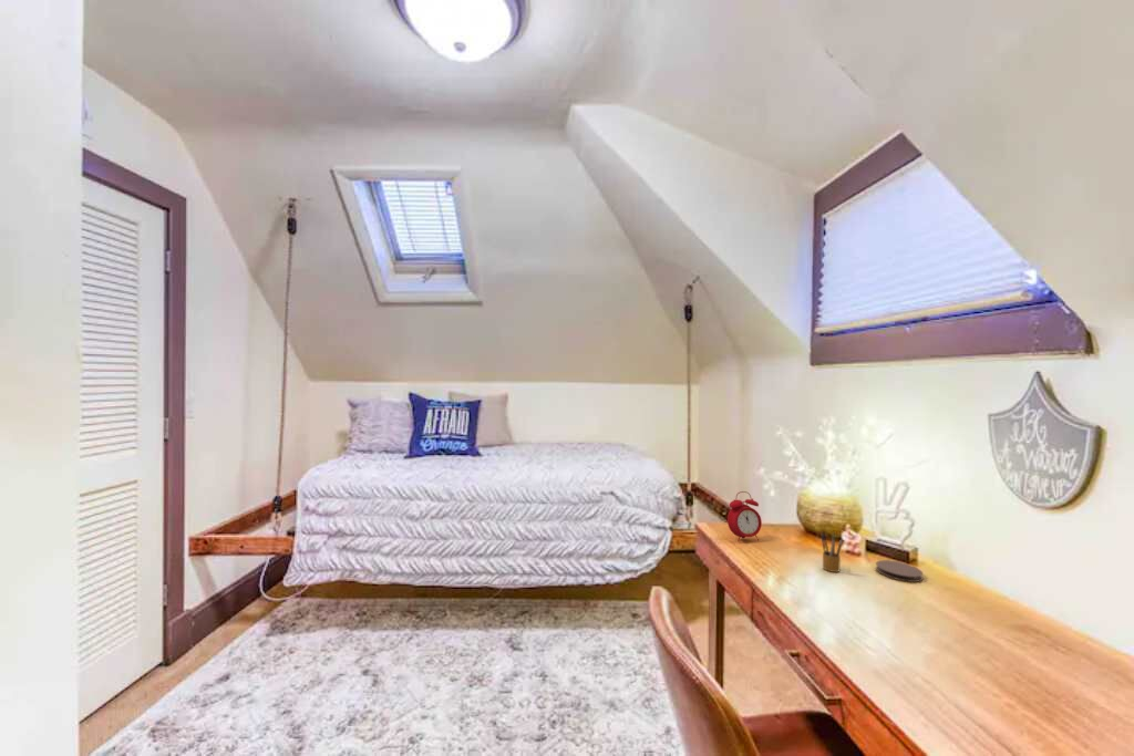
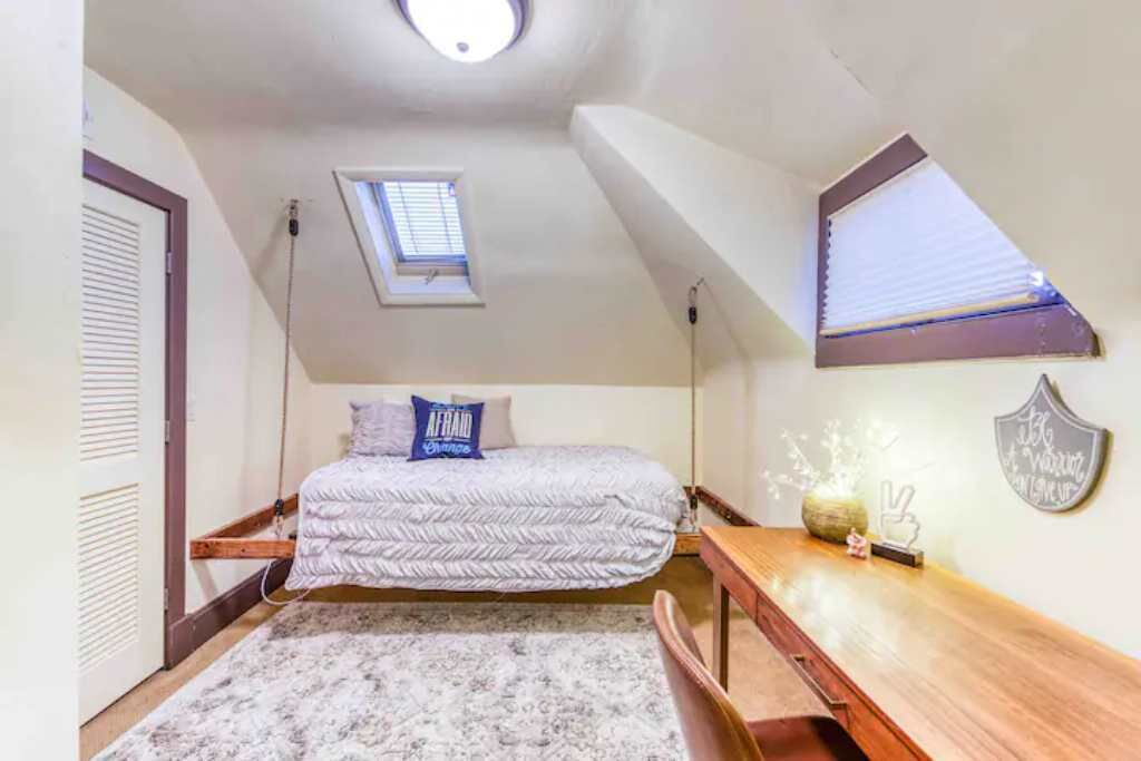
- alarm clock [726,490,763,542]
- coaster [875,559,924,583]
- pencil box [821,528,843,573]
